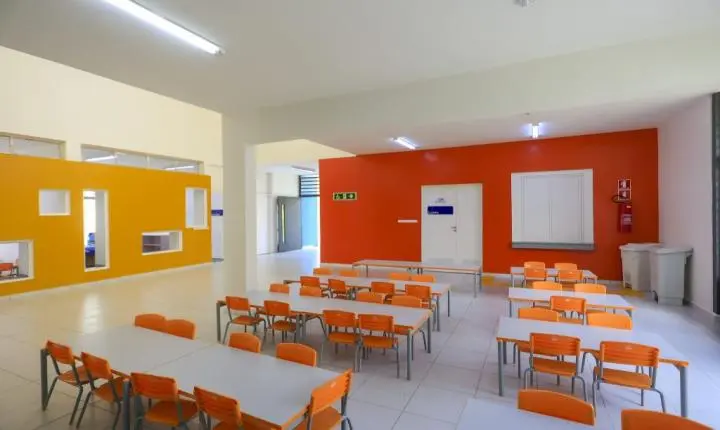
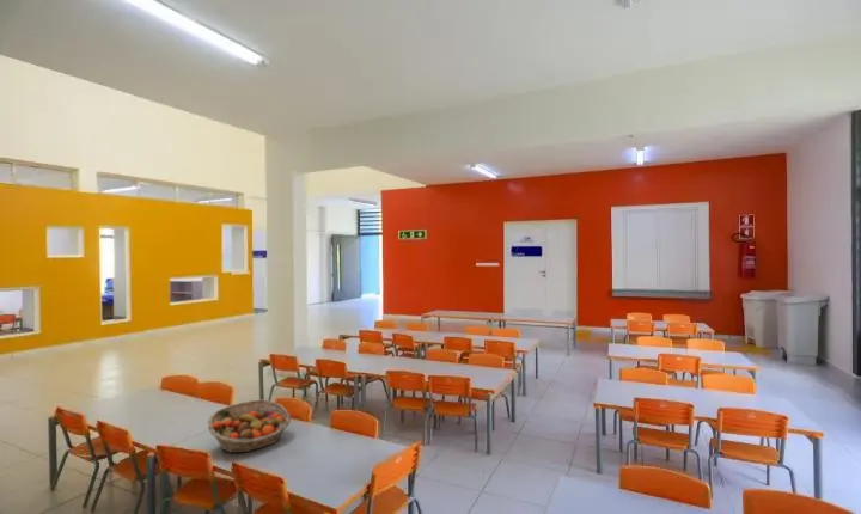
+ fruit basket [207,398,292,454]
